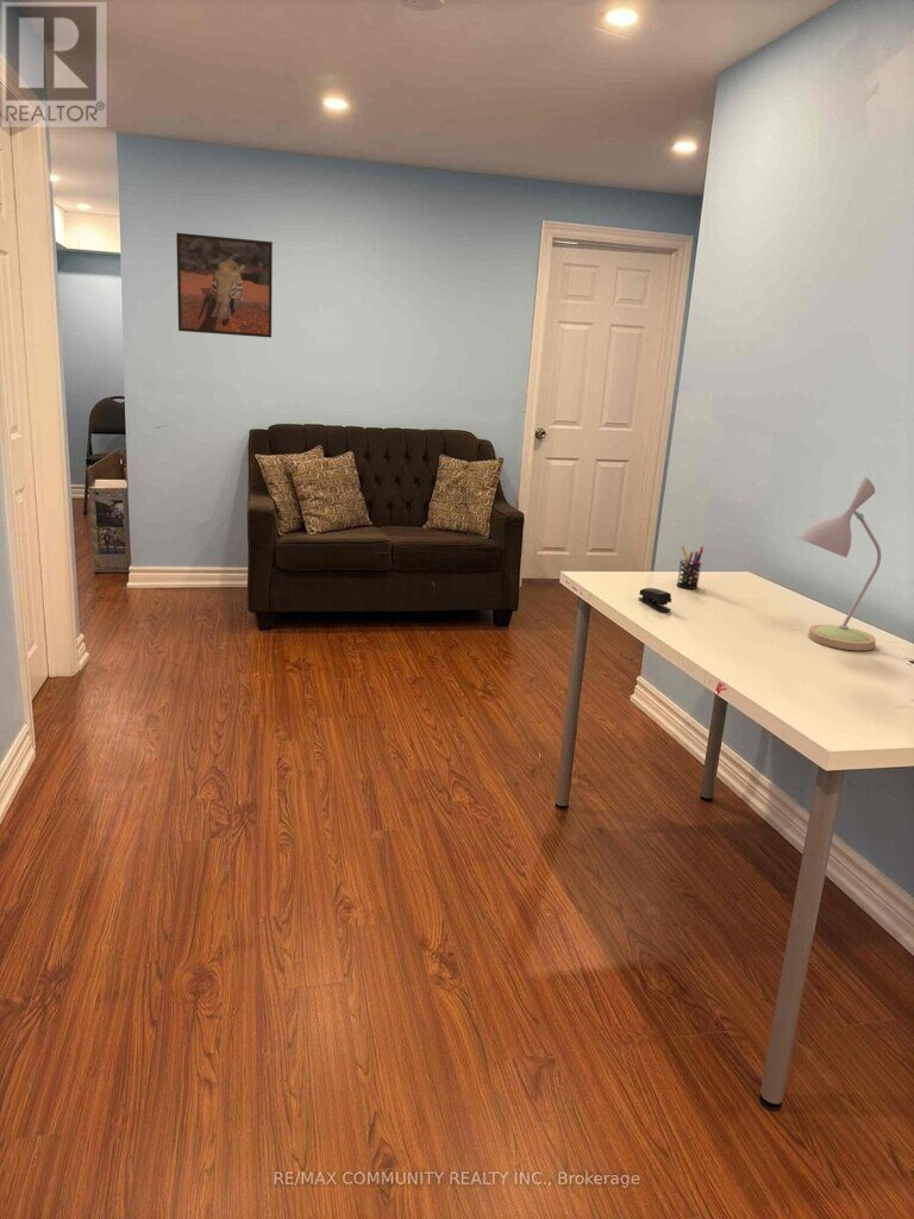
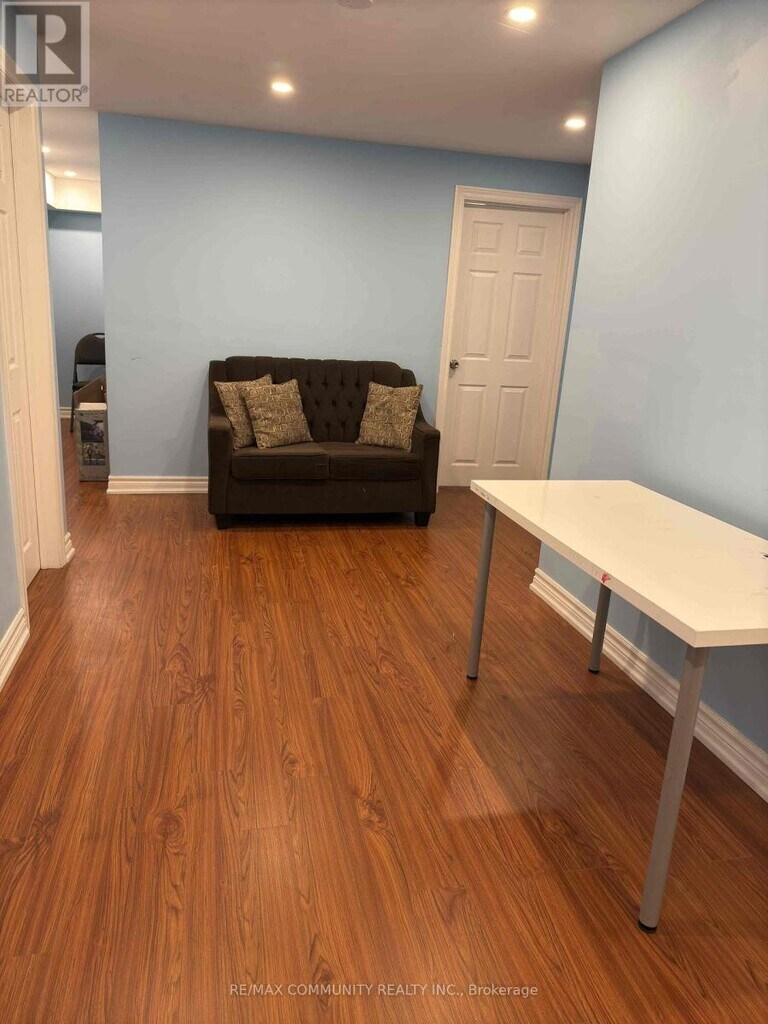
- stapler [638,587,672,612]
- desk lamp [796,476,882,651]
- pen holder [676,545,705,590]
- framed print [175,232,274,338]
